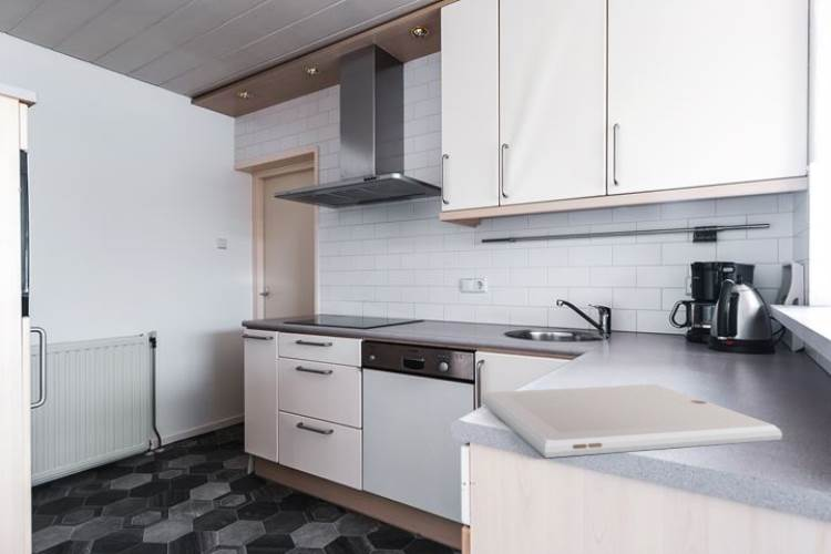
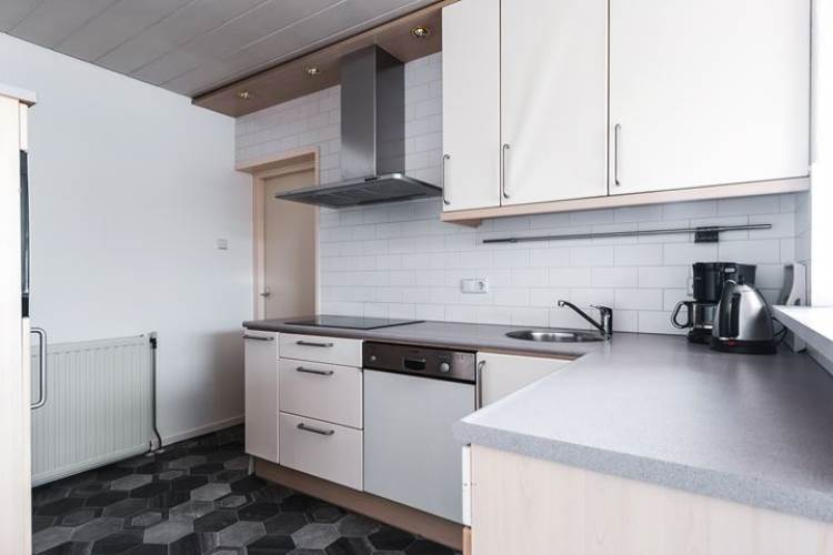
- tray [480,383,783,459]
